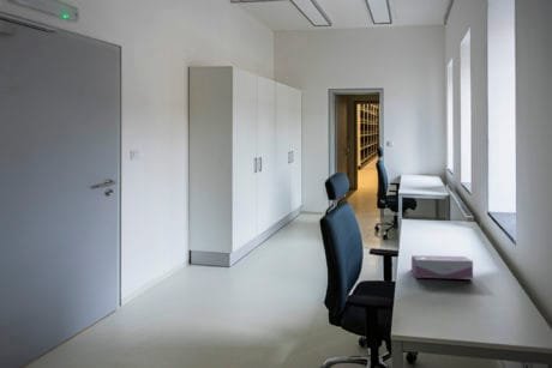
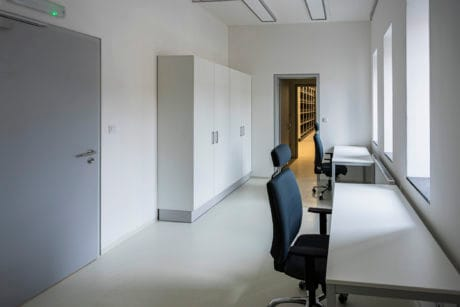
- tissue box [410,254,474,280]
